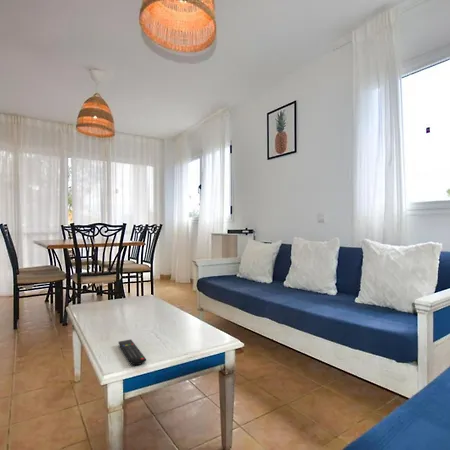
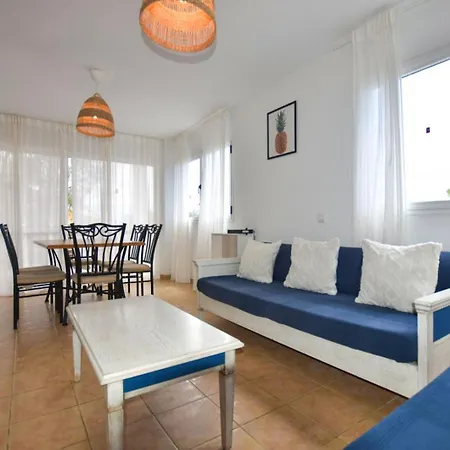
- remote control [117,338,147,366]
